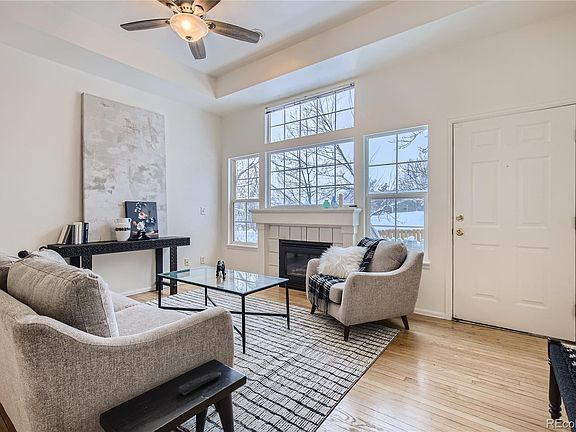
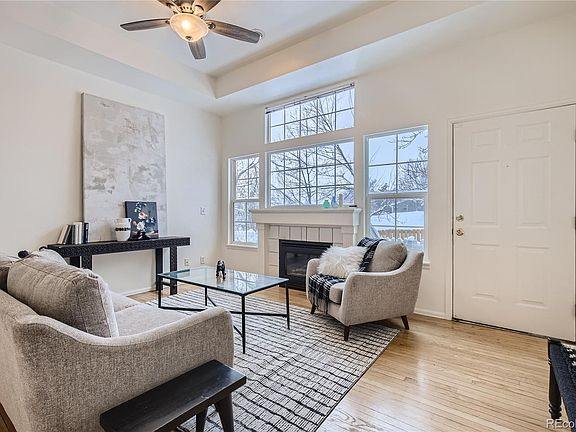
- remote control [177,371,222,396]
